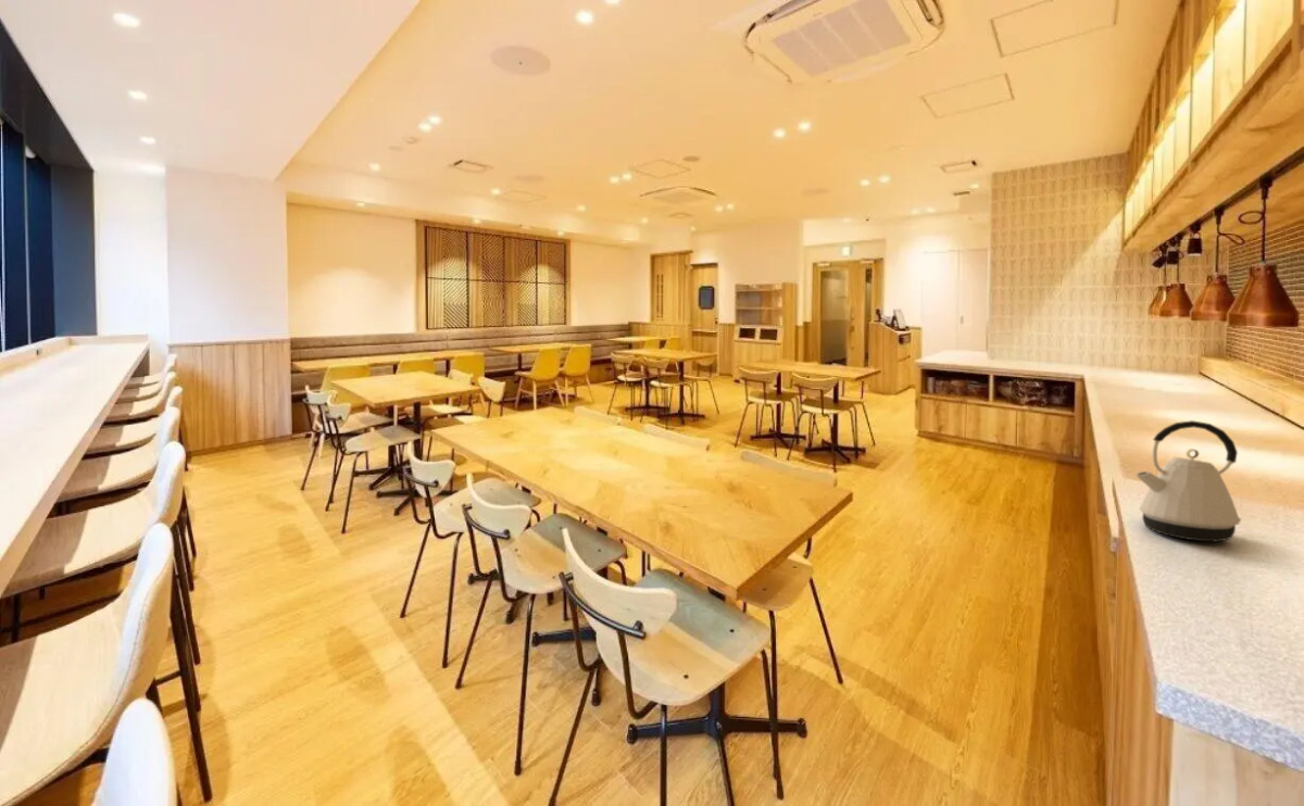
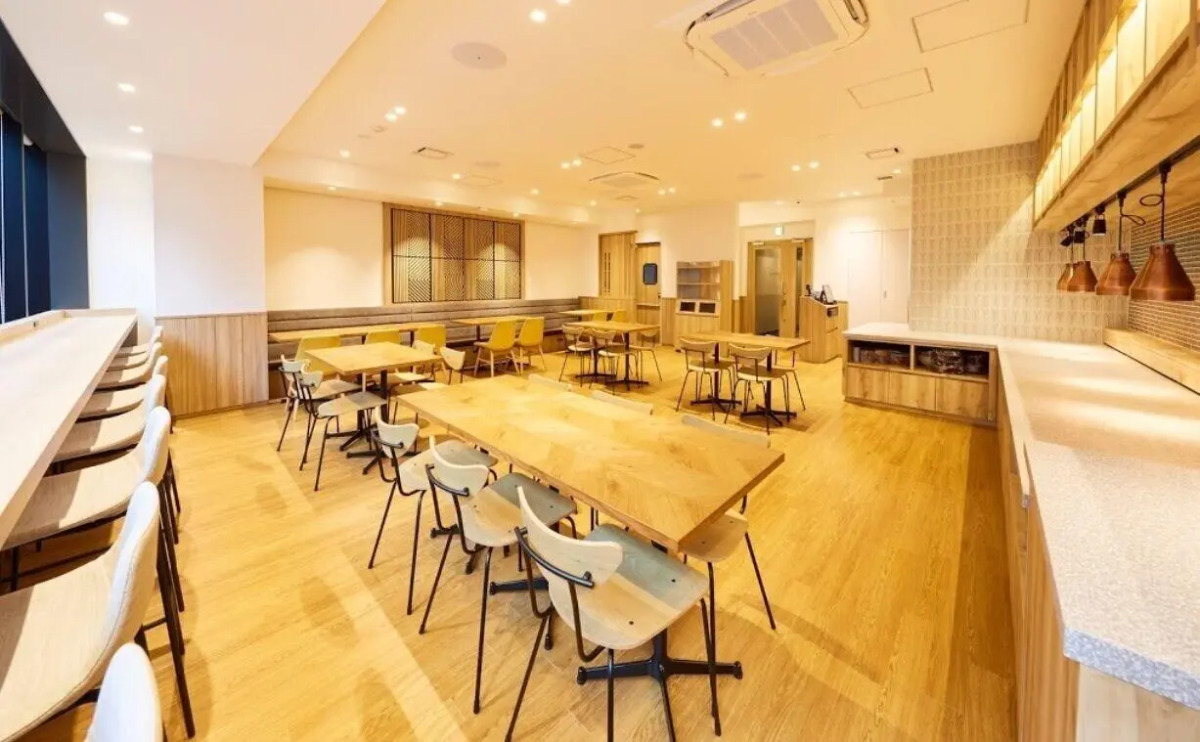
- kettle [1134,419,1242,543]
